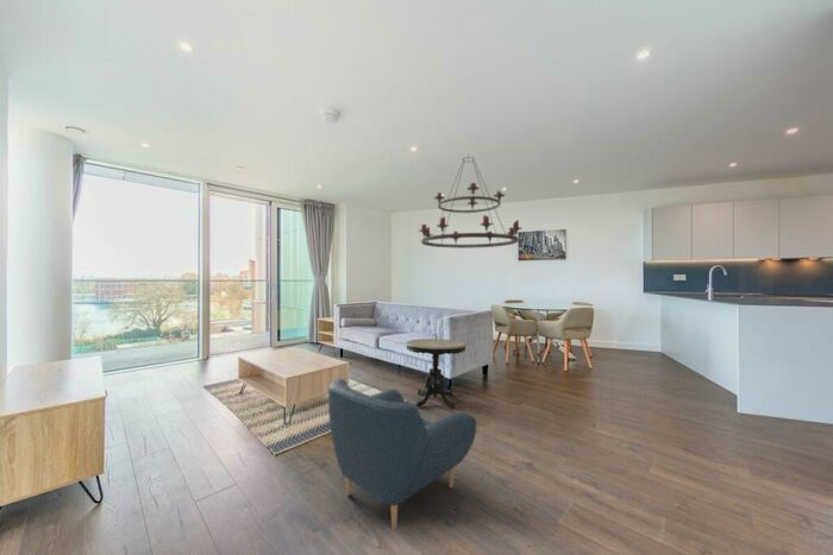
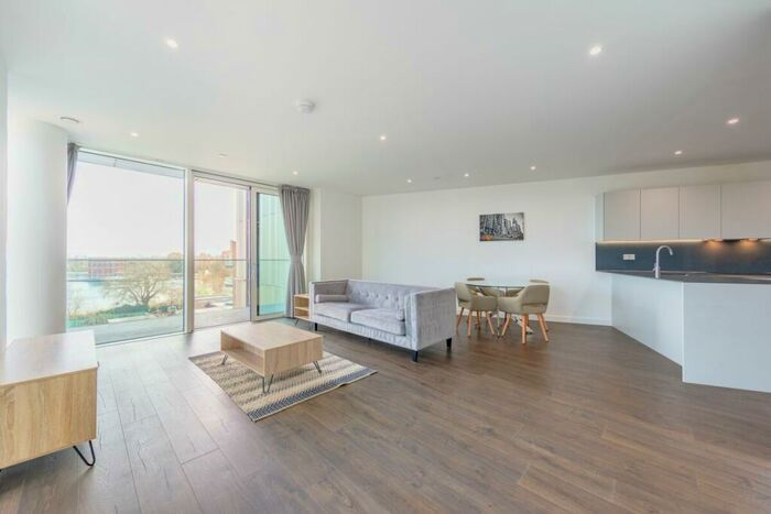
- chandelier [418,152,524,250]
- armchair [327,378,477,531]
- side table [405,338,468,409]
